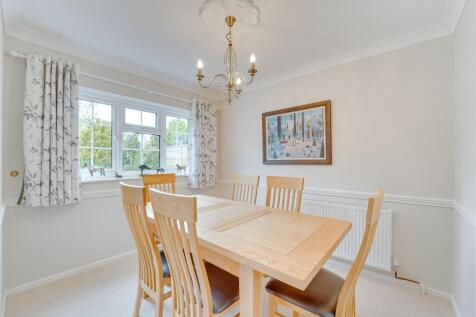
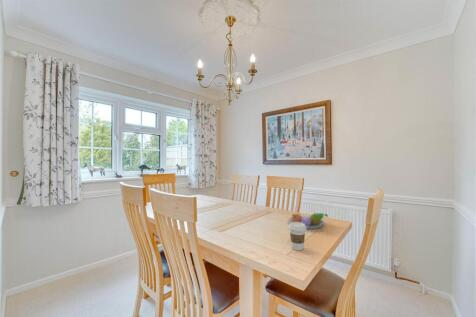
+ fruit bowl [288,212,329,230]
+ coffee cup [287,222,308,251]
